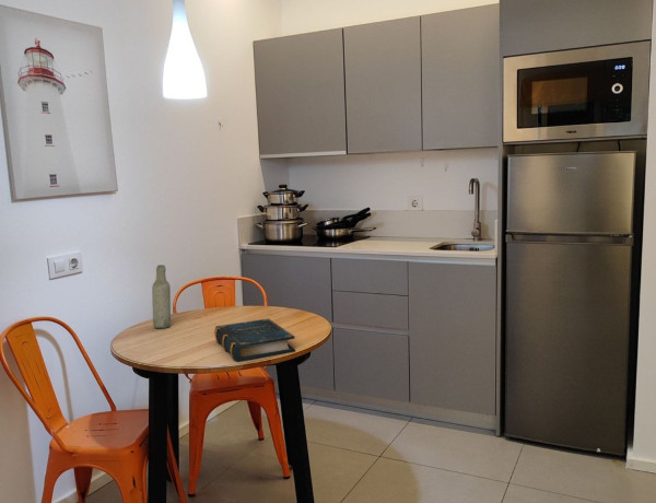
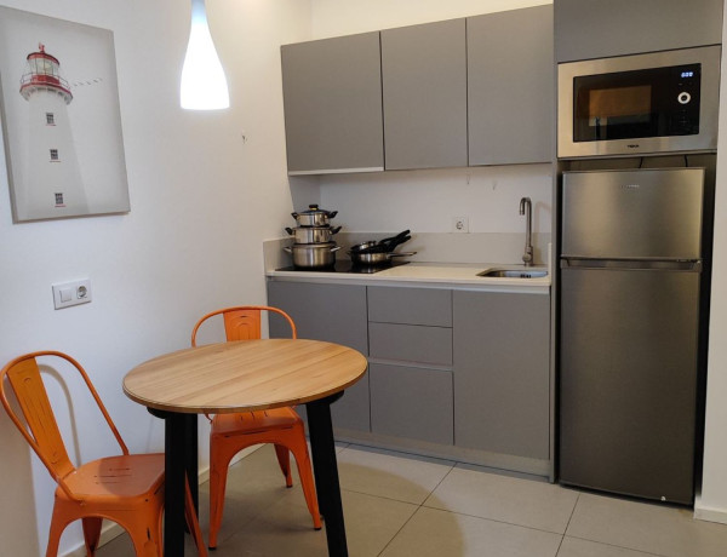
- bottle [151,264,172,329]
- book [213,317,296,363]
